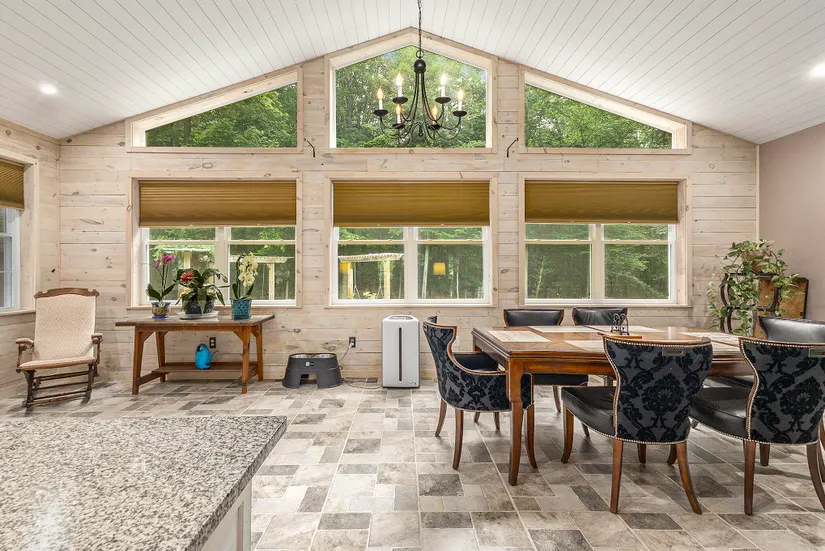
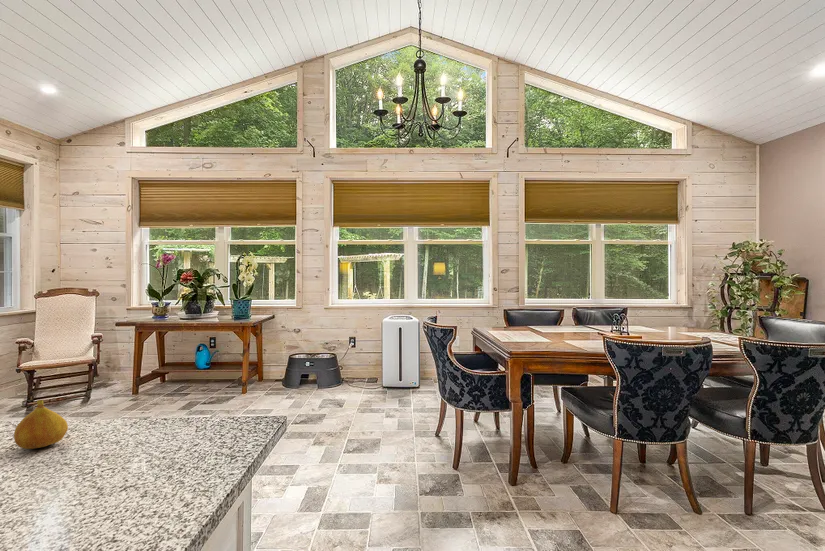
+ fruit [13,399,69,450]
